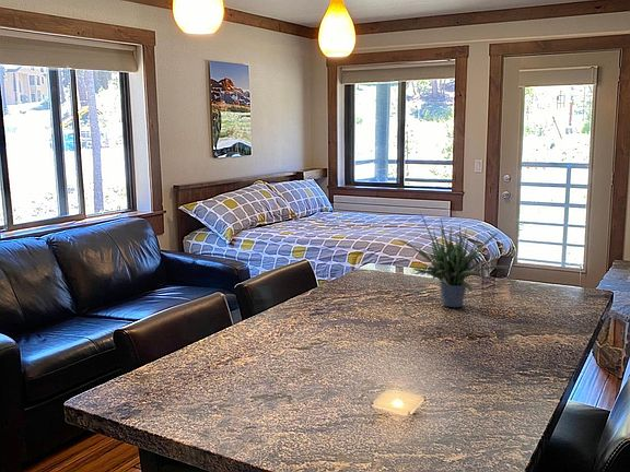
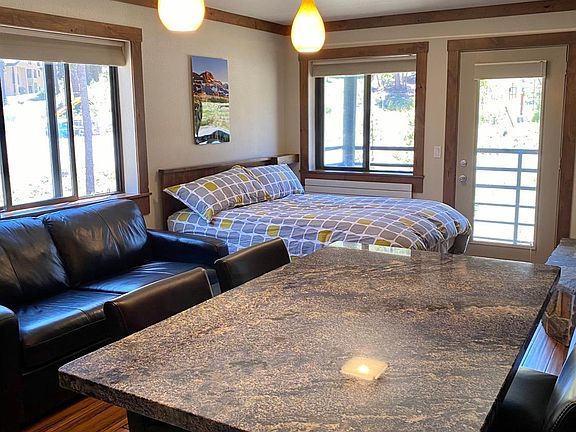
- potted plant [398,210,512,308]
